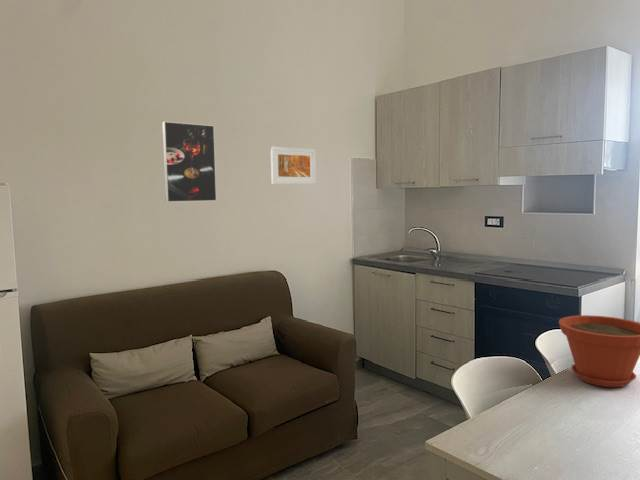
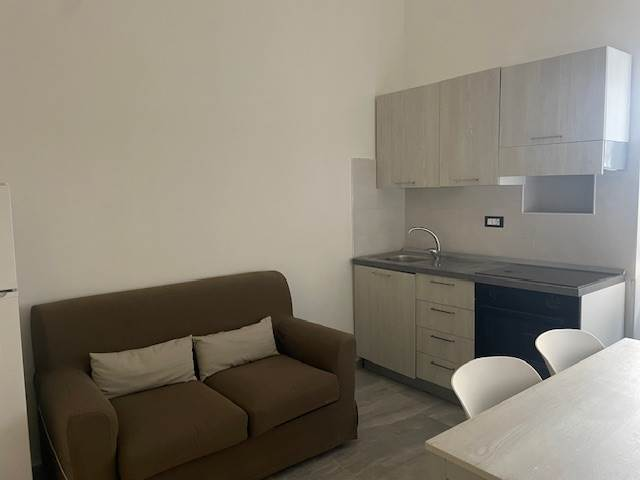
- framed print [270,146,317,185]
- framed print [161,120,218,203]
- plant pot [558,314,640,388]
